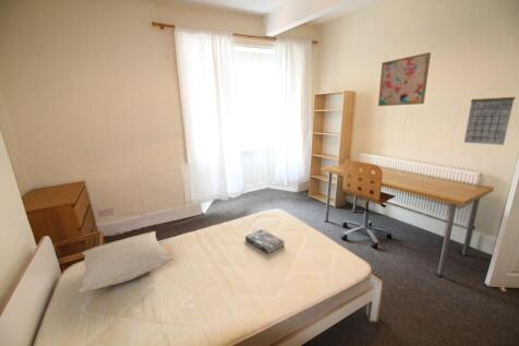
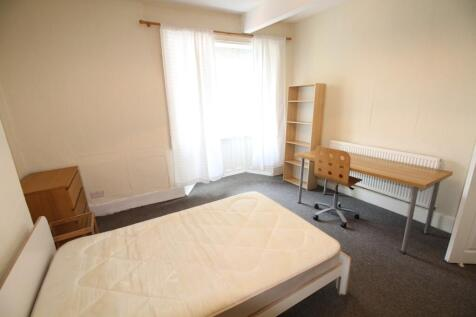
- pillow [77,230,173,294]
- wall art [377,51,432,107]
- book [244,228,285,255]
- calendar [463,86,516,146]
